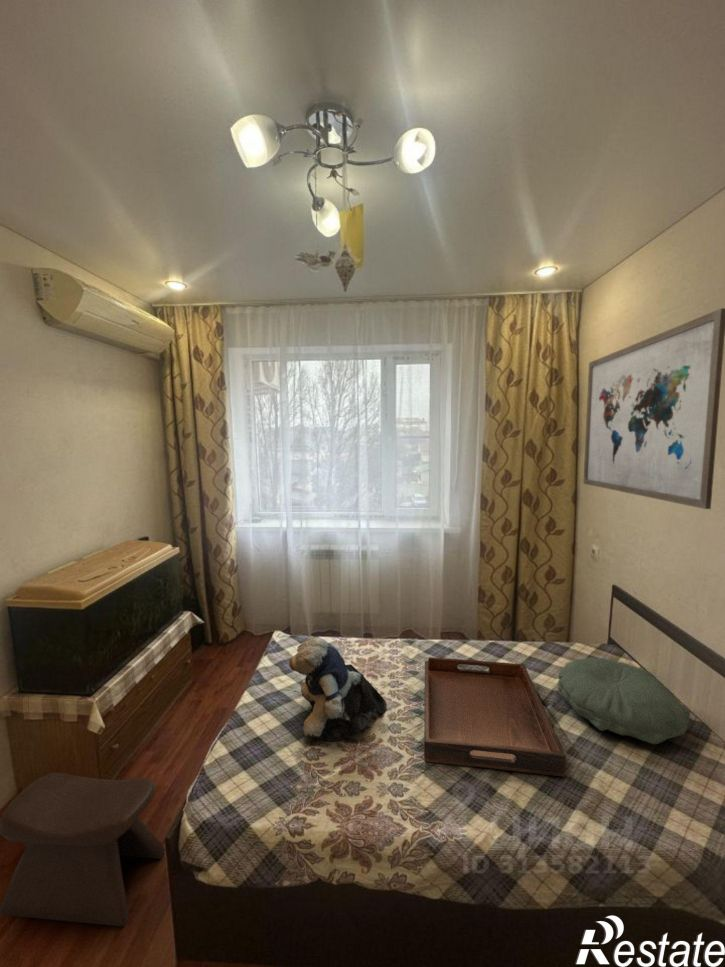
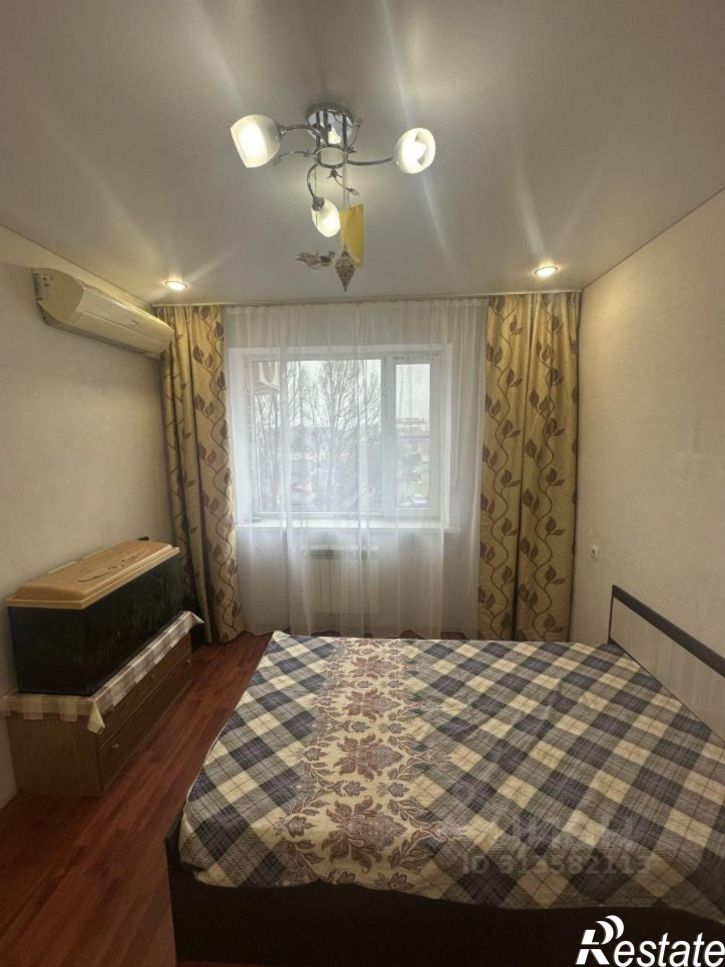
- stool [0,772,166,927]
- wall art [582,307,725,510]
- serving tray [423,656,567,778]
- teddy bear [288,635,388,743]
- pillow [557,657,691,745]
